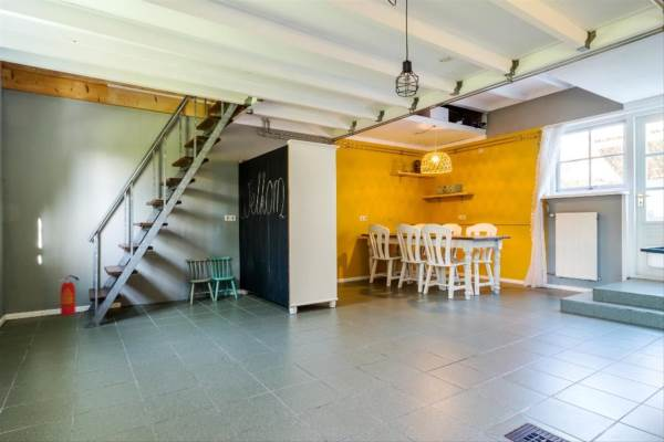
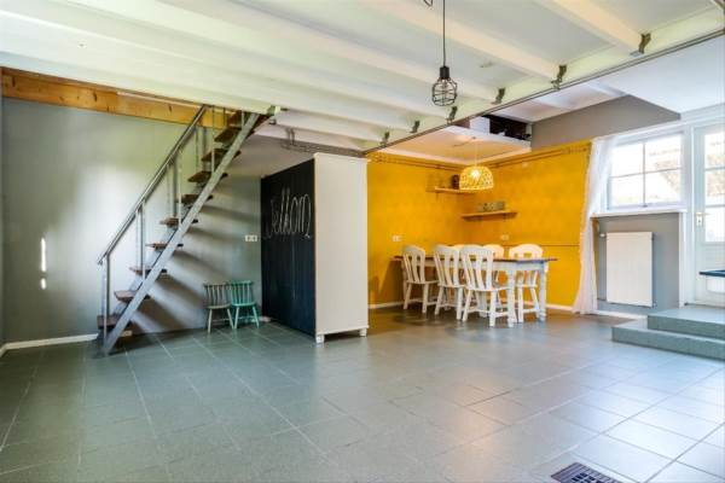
- fire extinguisher [58,274,80,317]
